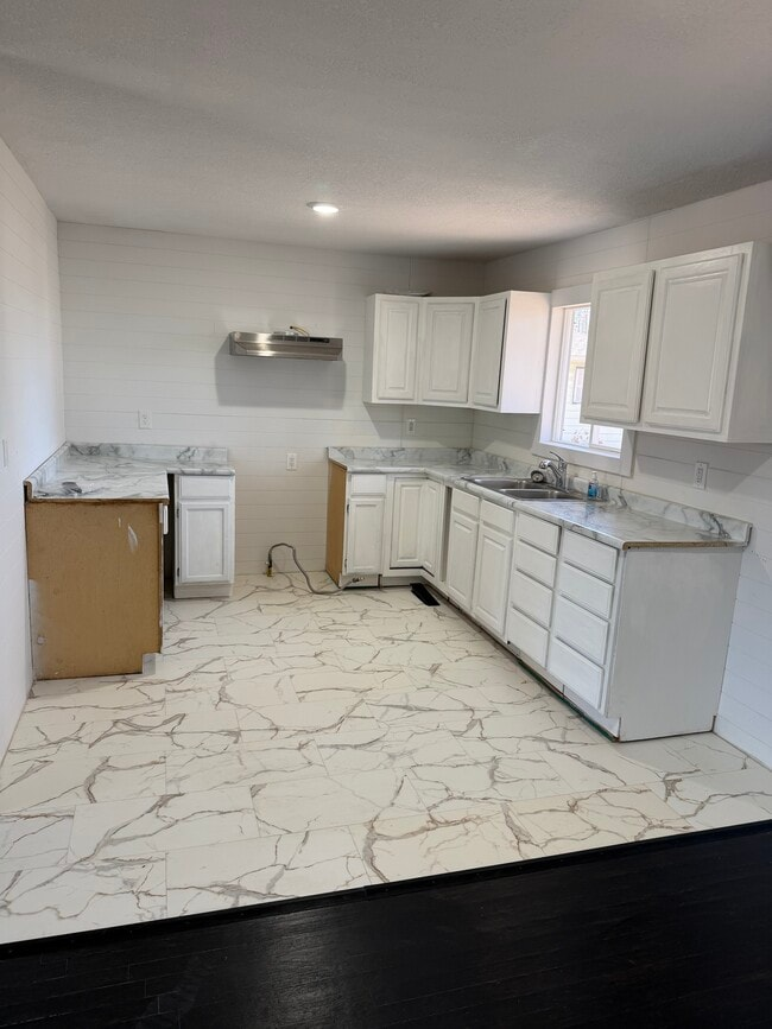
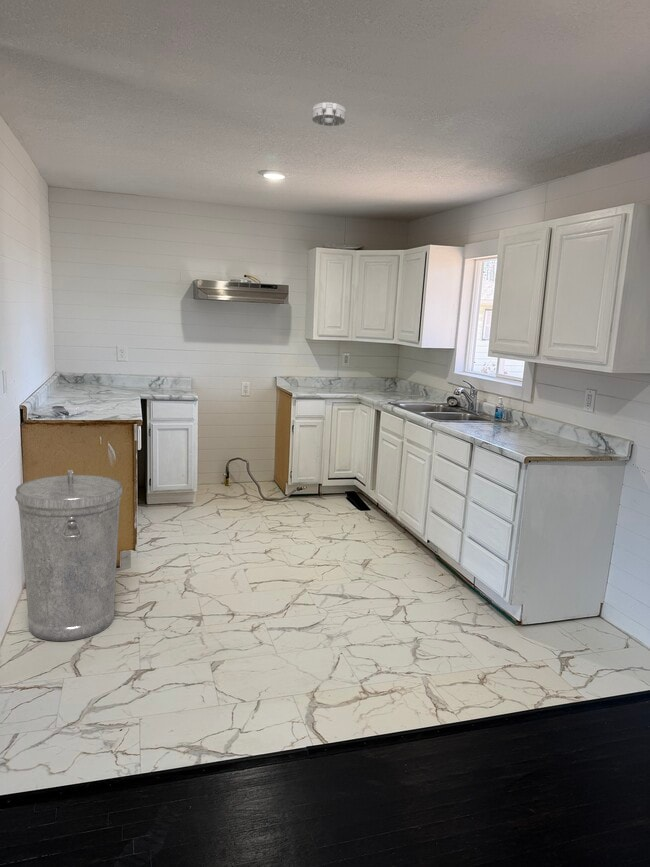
+ smoke detector [311,101,347,127]
+ trash can [14,469,124,642]
